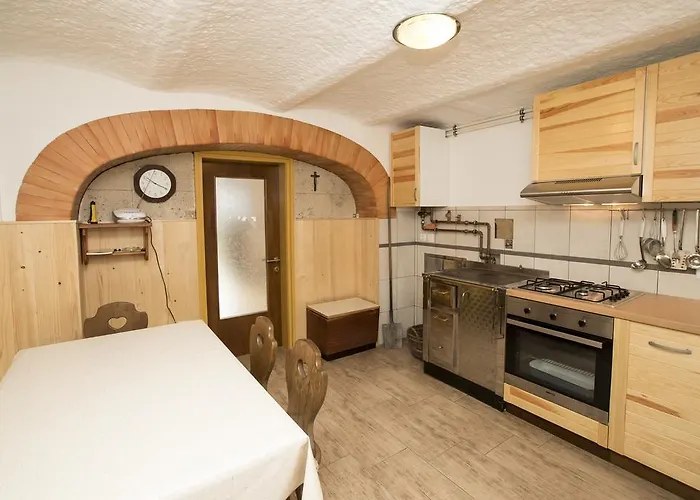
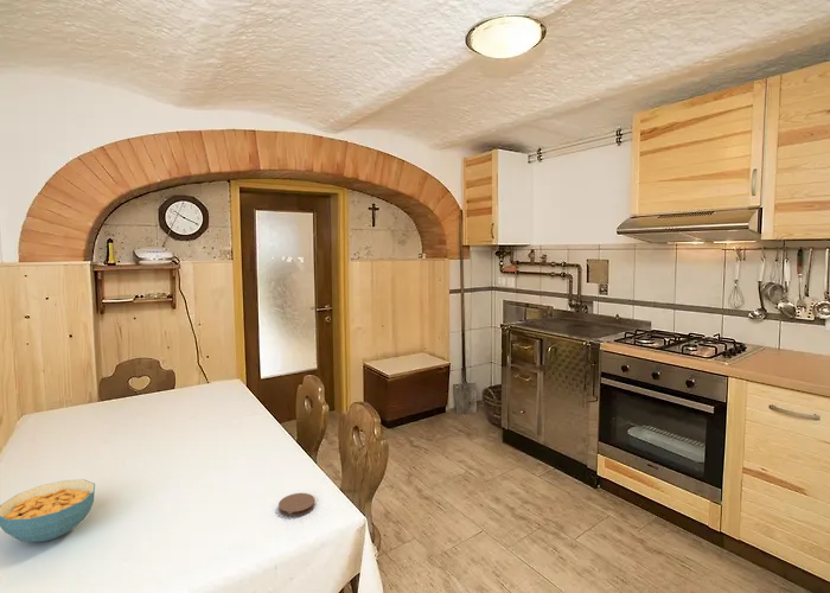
+ coaster [277,492,317,518]
+ cereal bowl [0,479,96,543]
